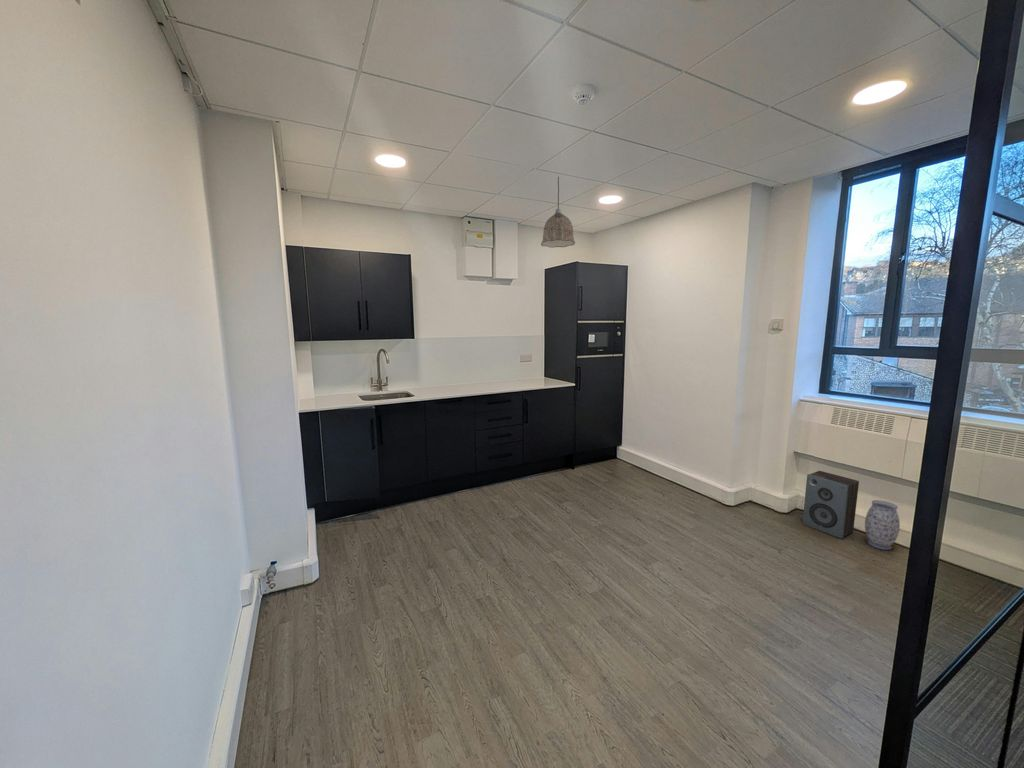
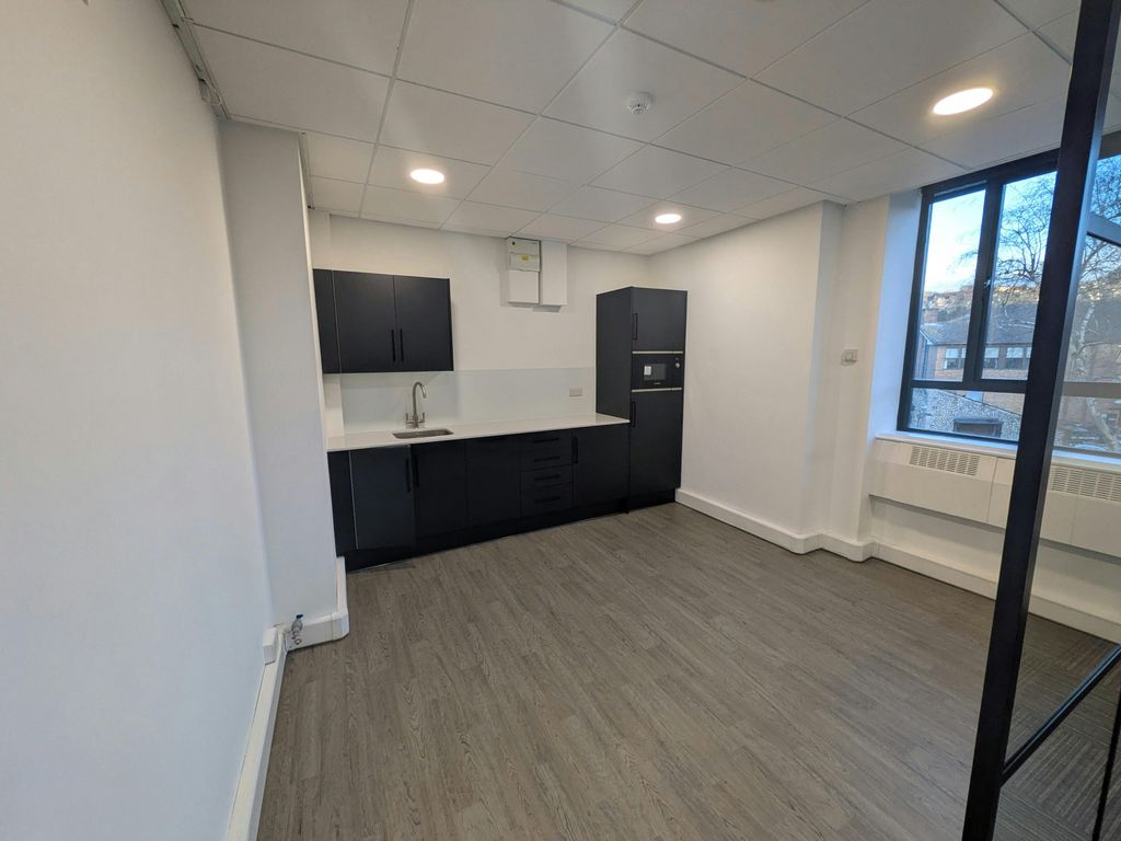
- pendant lamp [540,176,576,249]
- vase [864,499,901,551]
- speaker [801,470,860,540]
